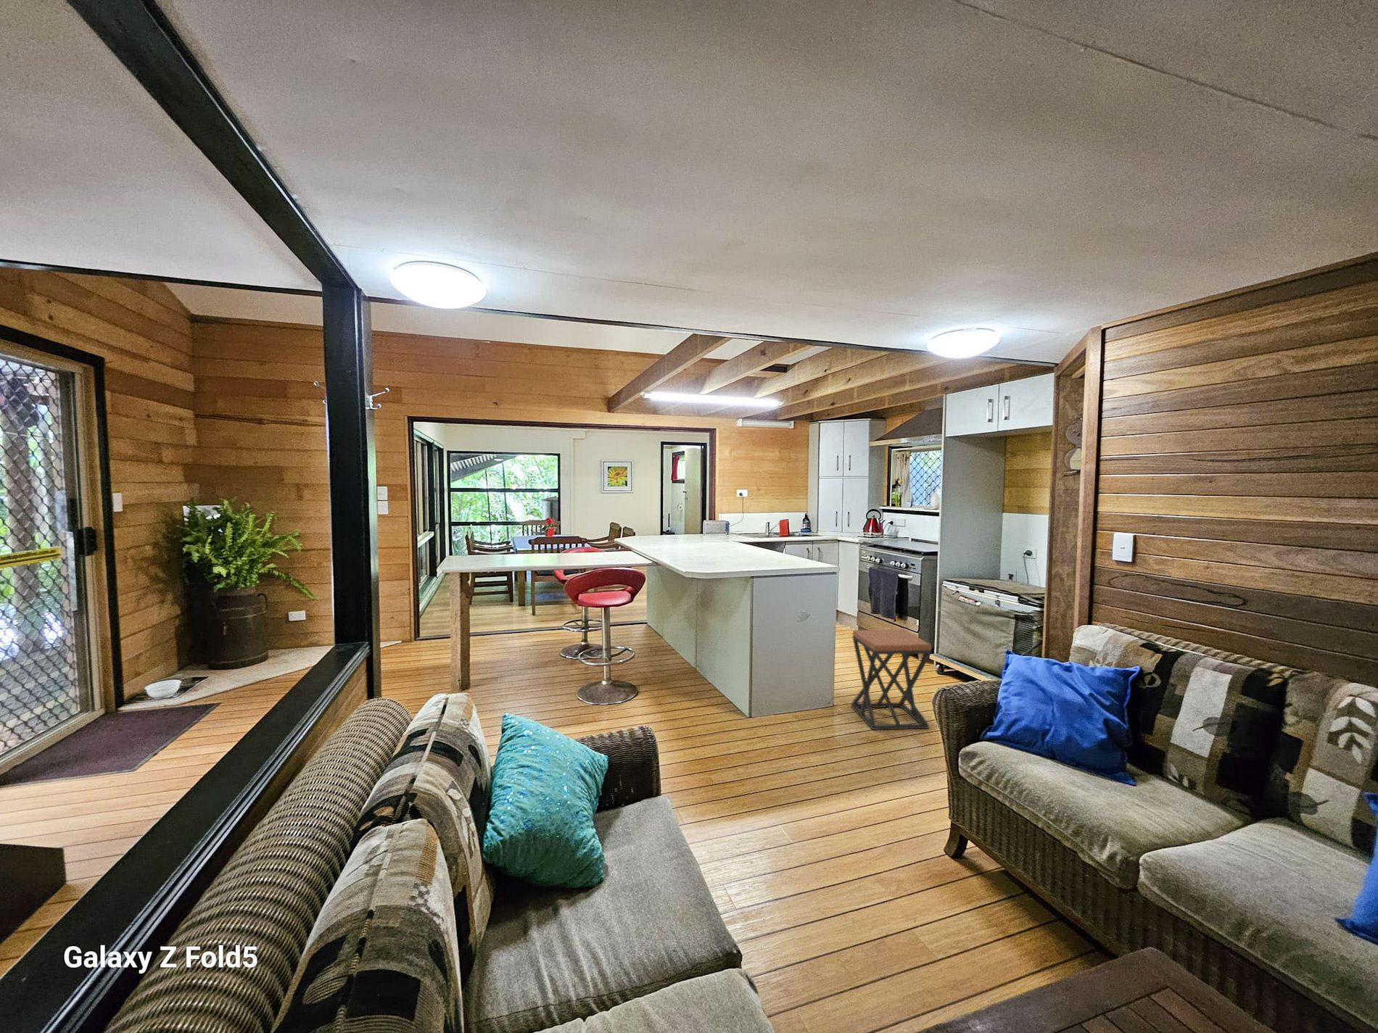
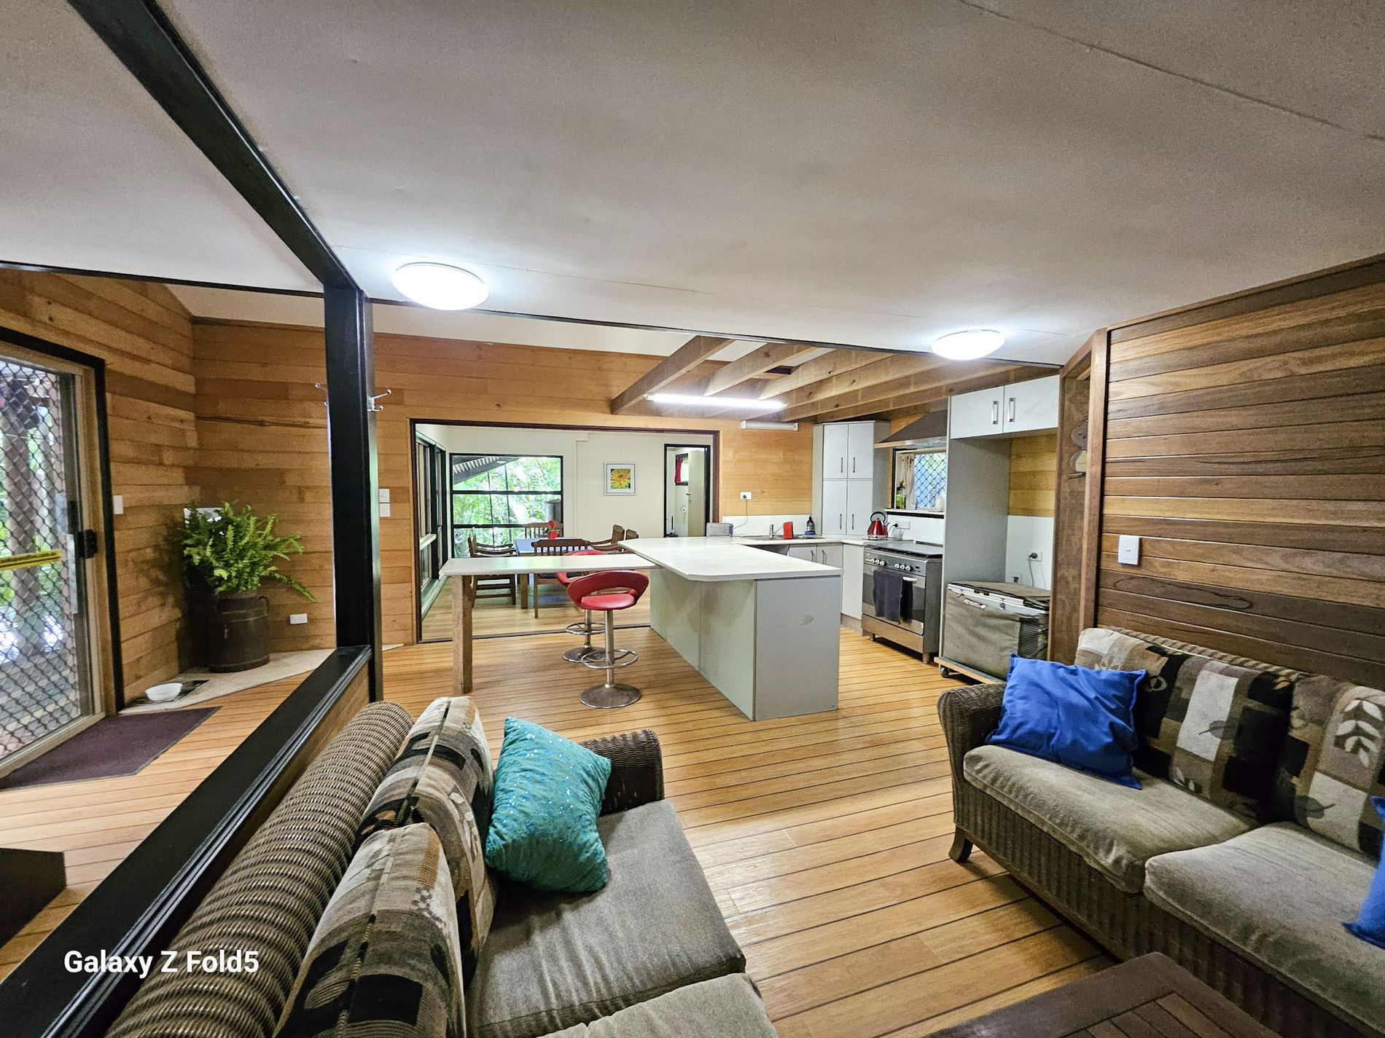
- stool [850,628,932,730]
